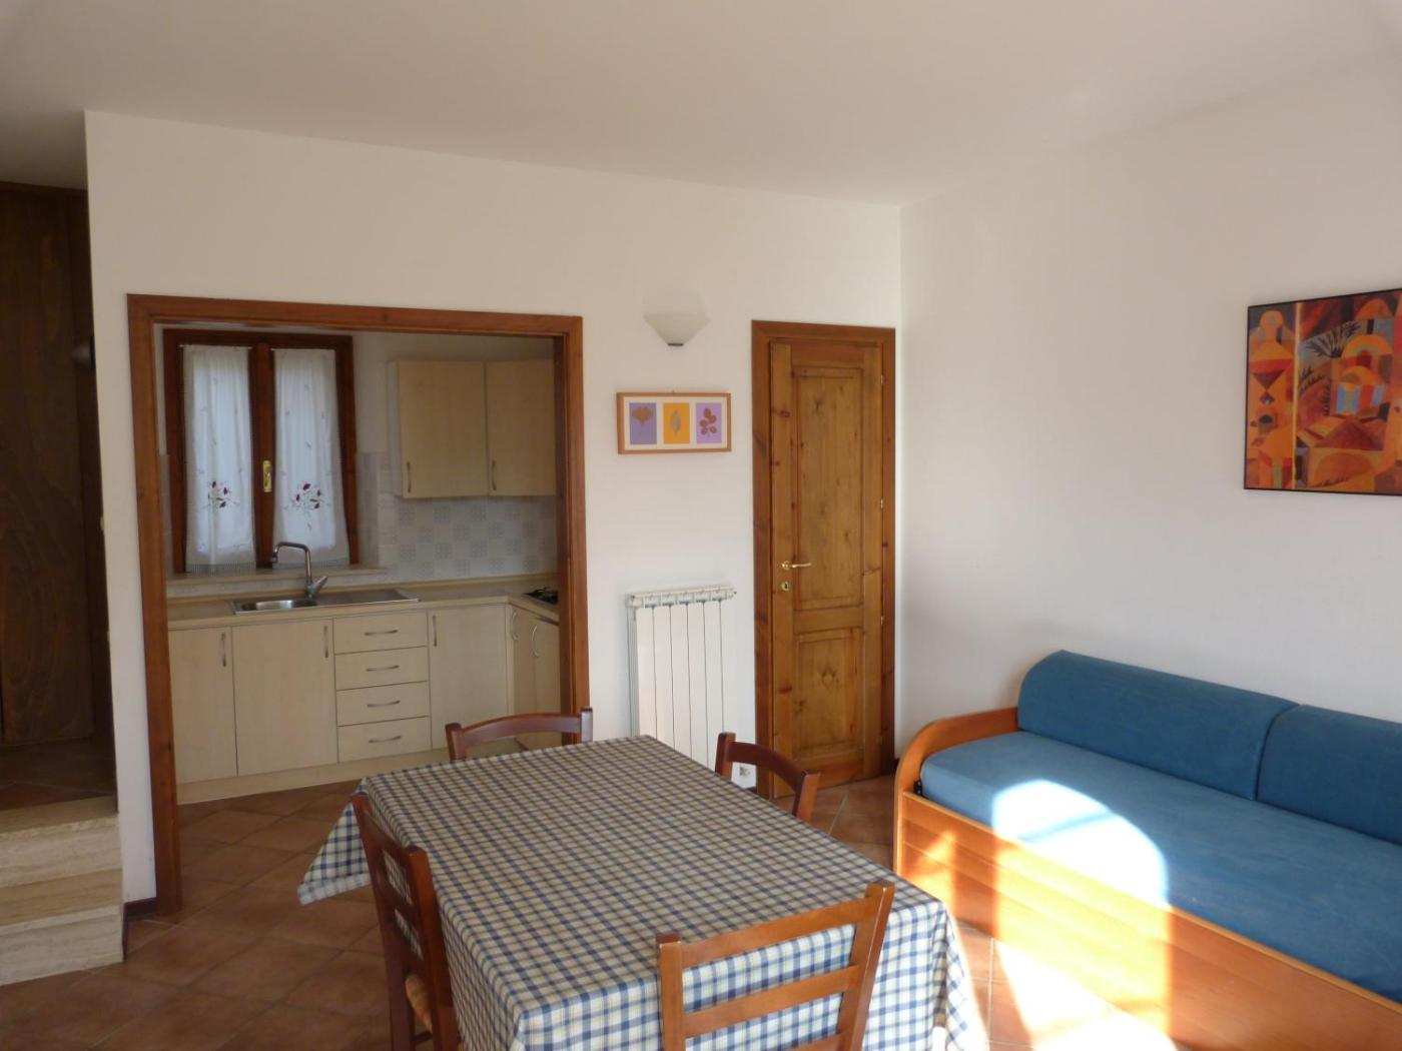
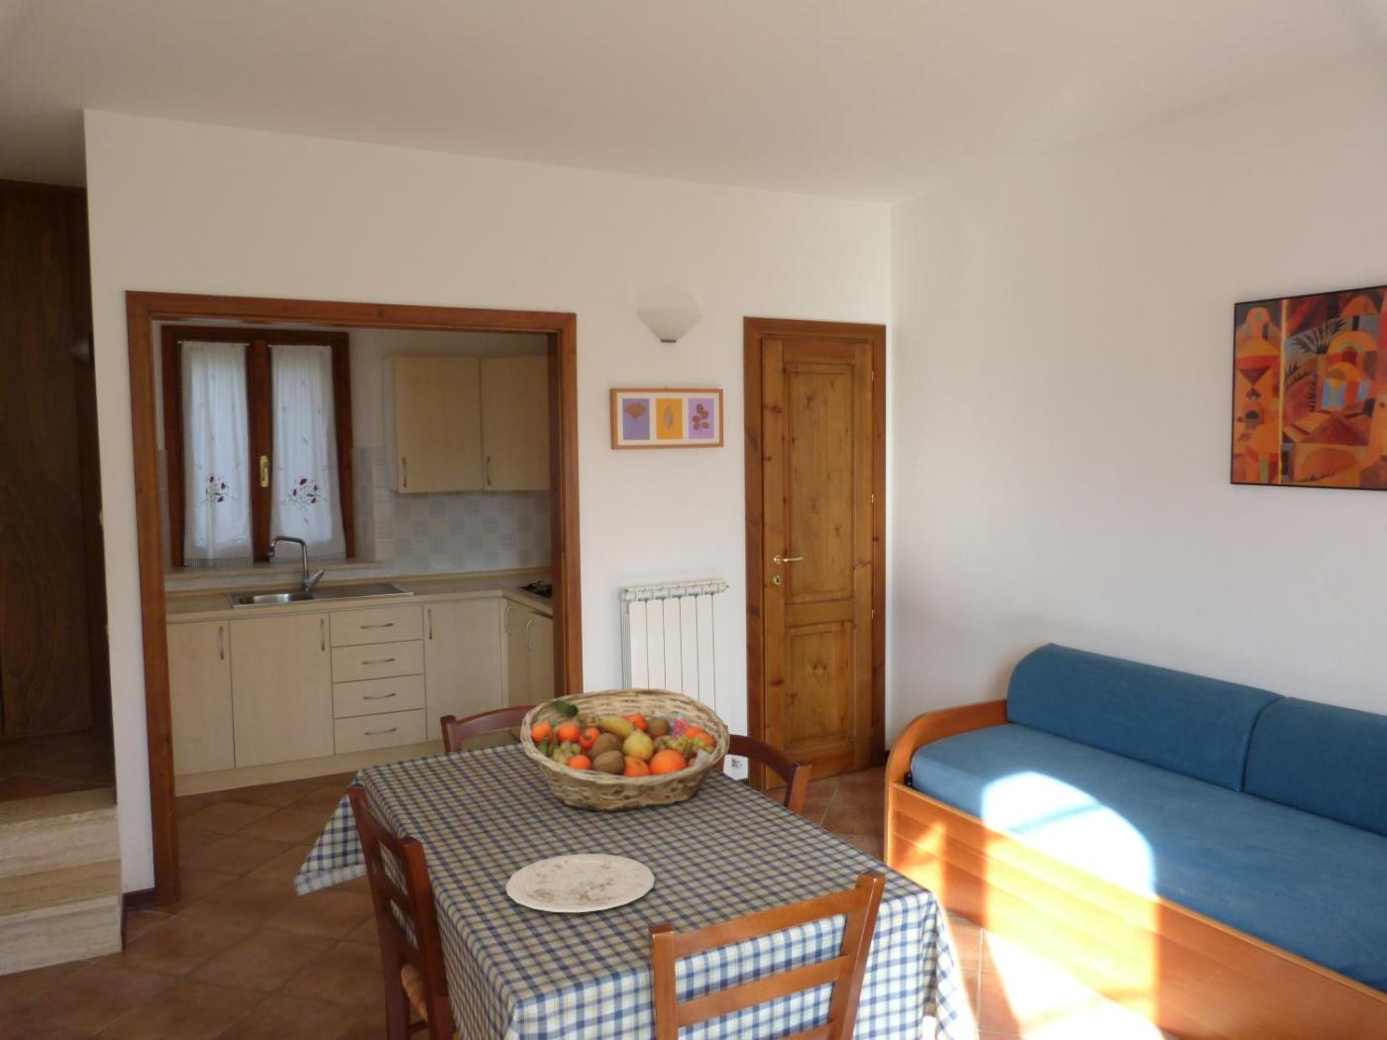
+ fruit basket [519,687,731,812]
+ plate [506,853,656,913]
